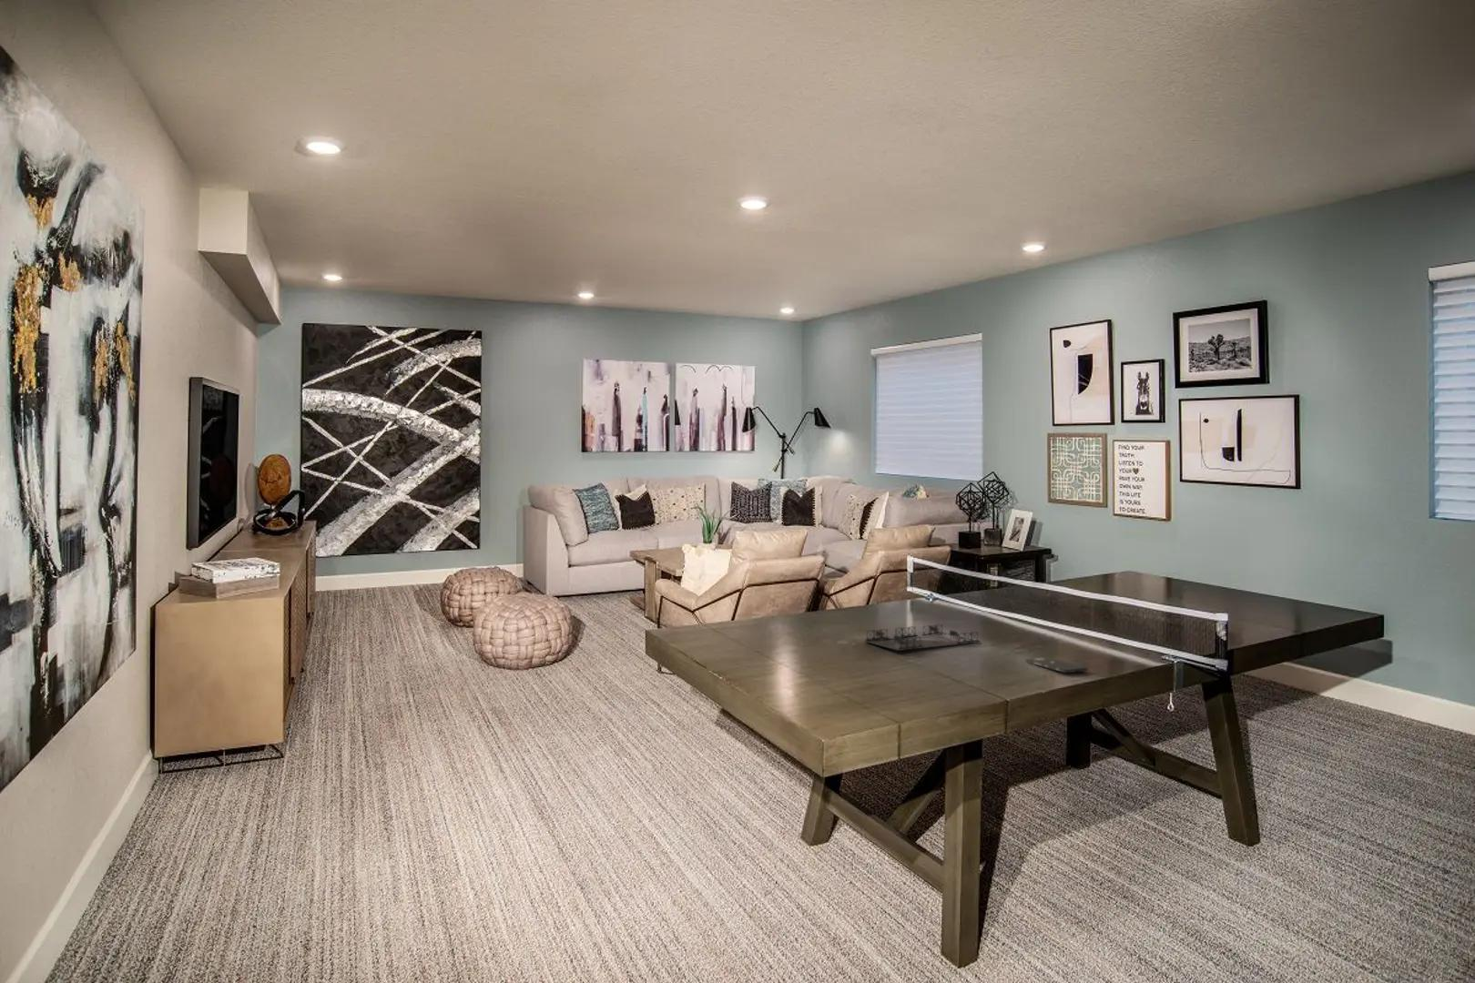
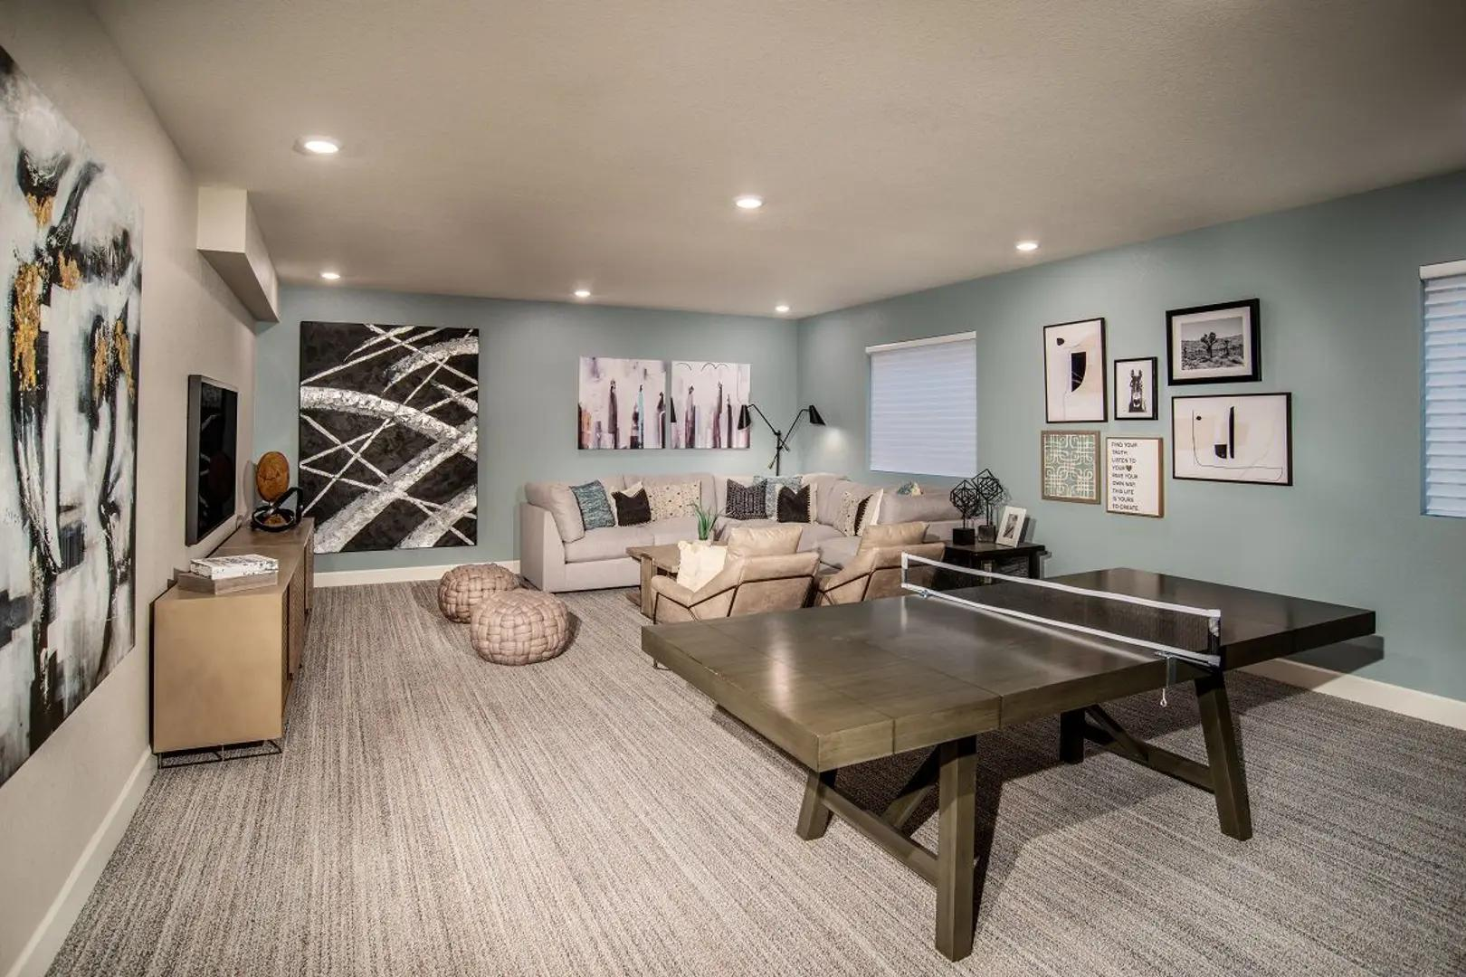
- smartphone [1024,656,1088,674]
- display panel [864,623,981,652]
